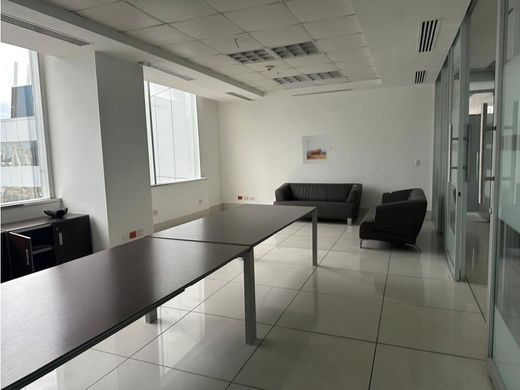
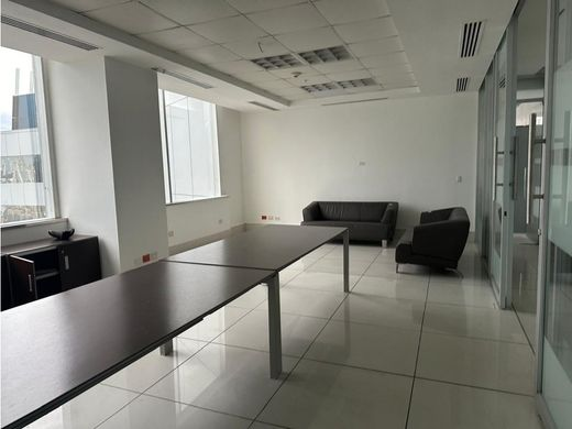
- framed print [301,133,332,165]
